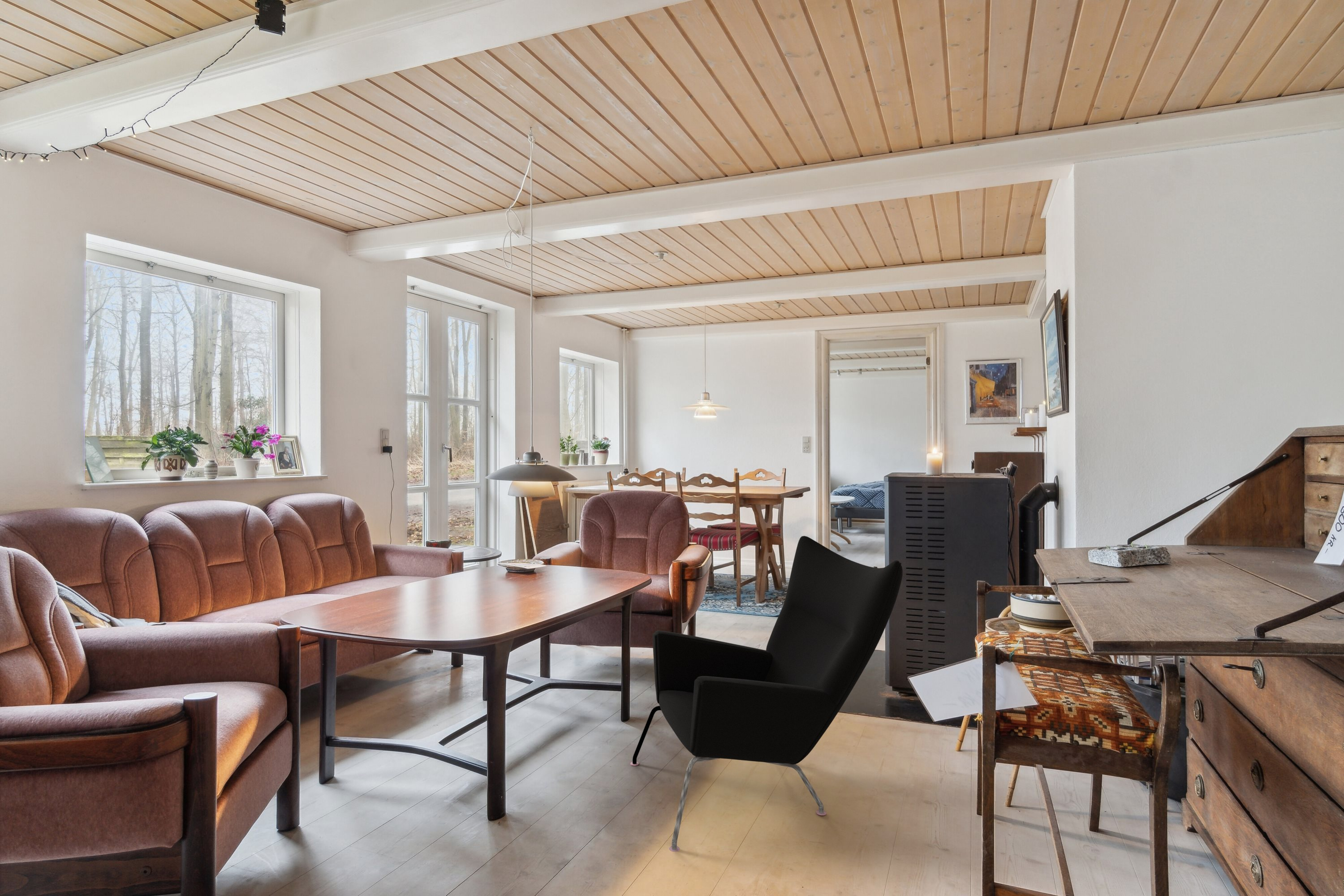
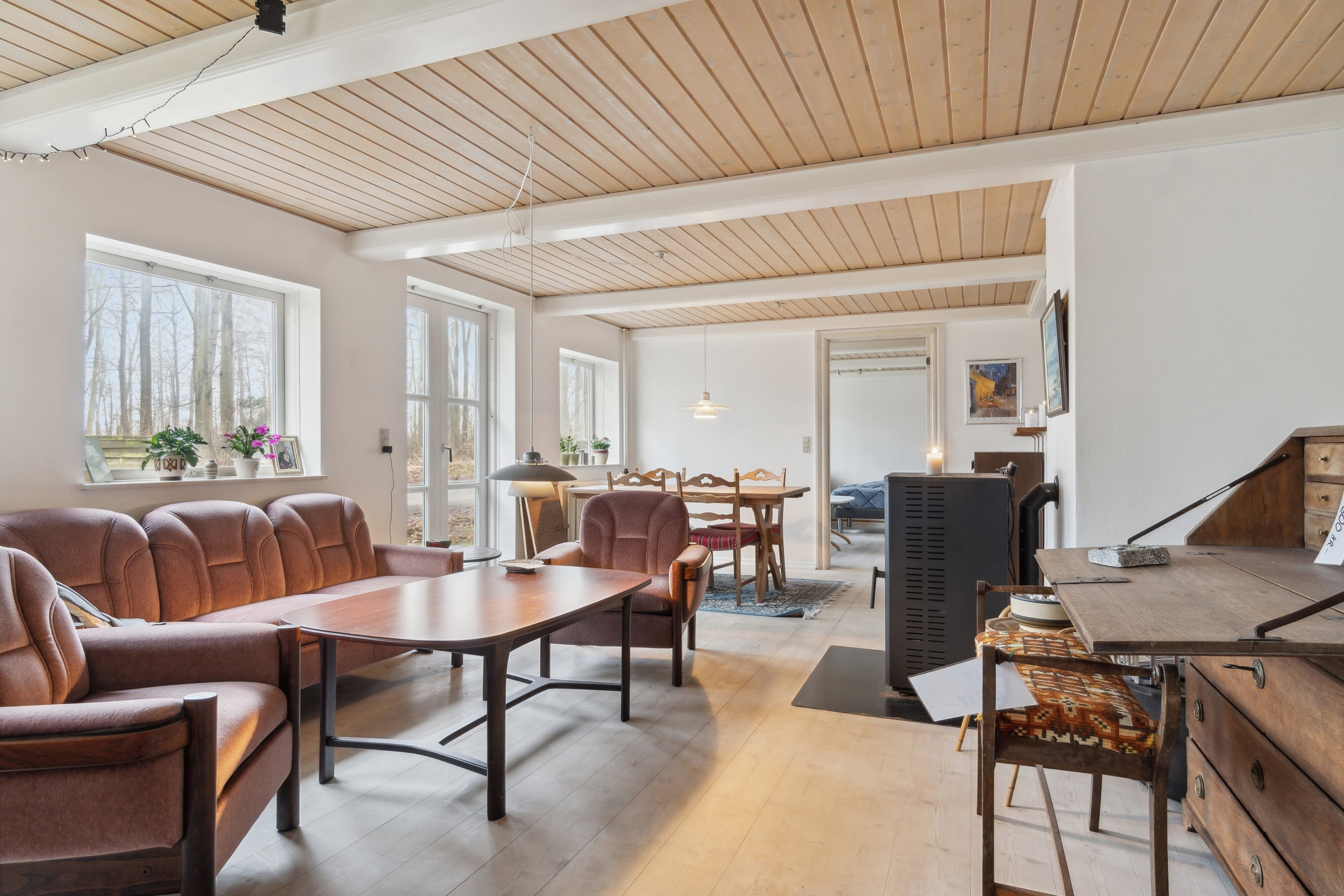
- armchair [630,535,903,852]
